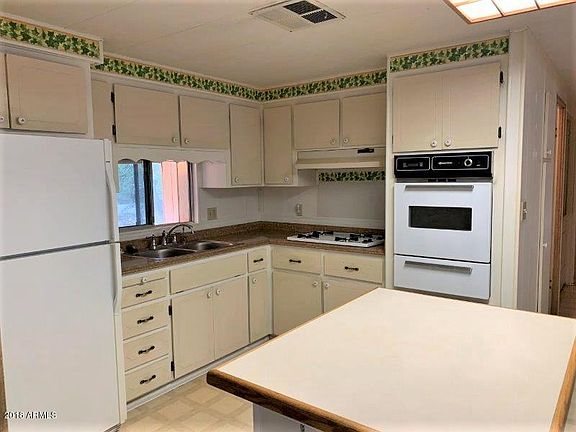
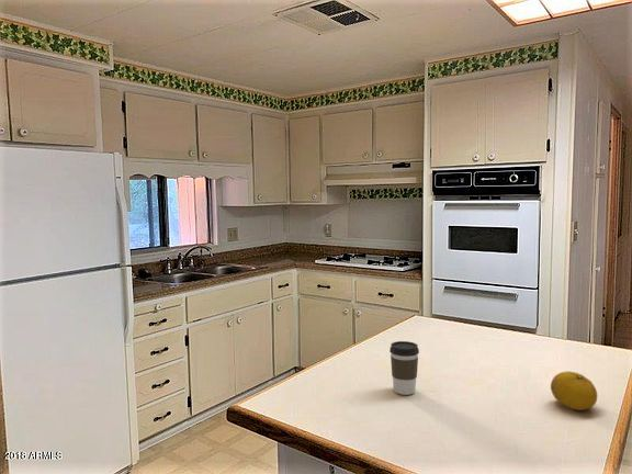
+ fruit [550,370,598,411]
+ coffee cup [388,340,420,396]
